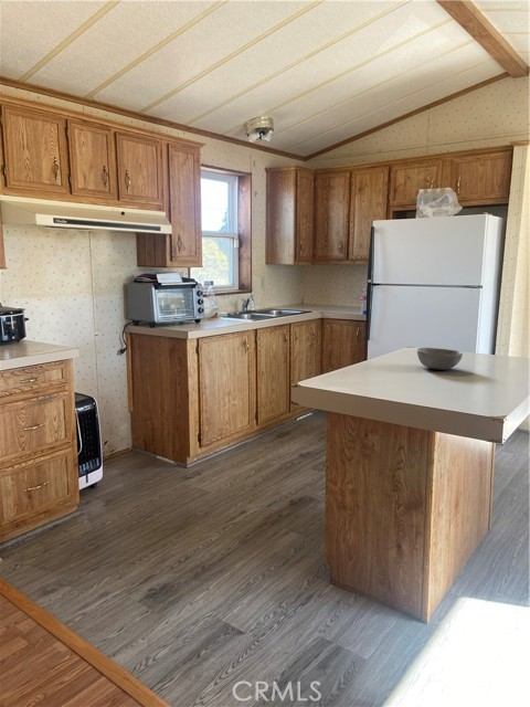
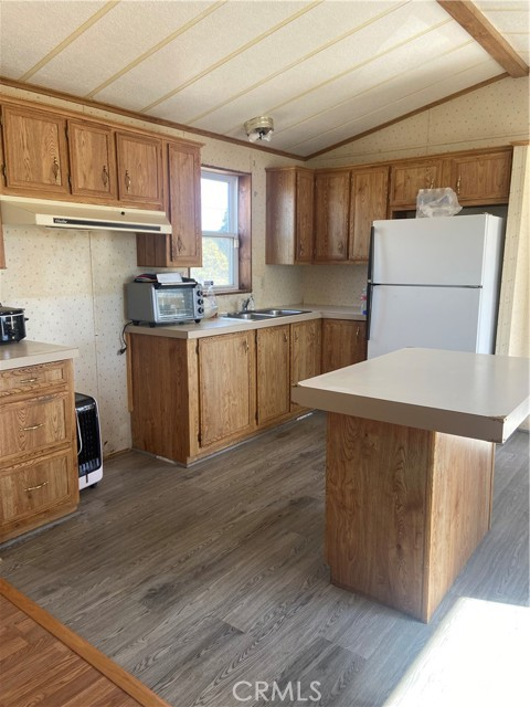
- bowl [416,347,464,371]
